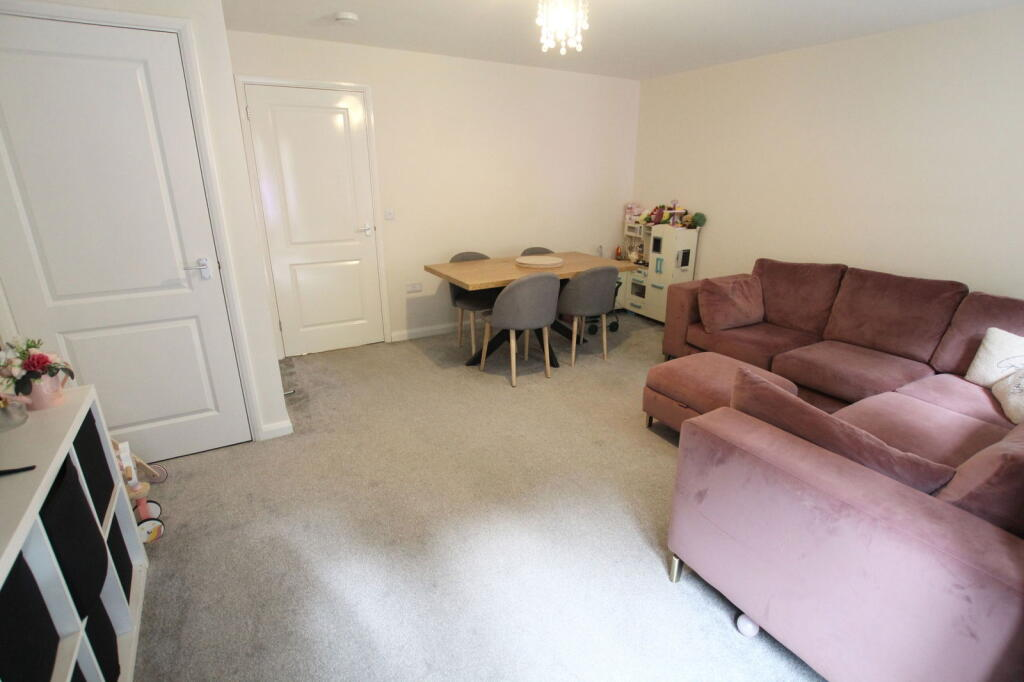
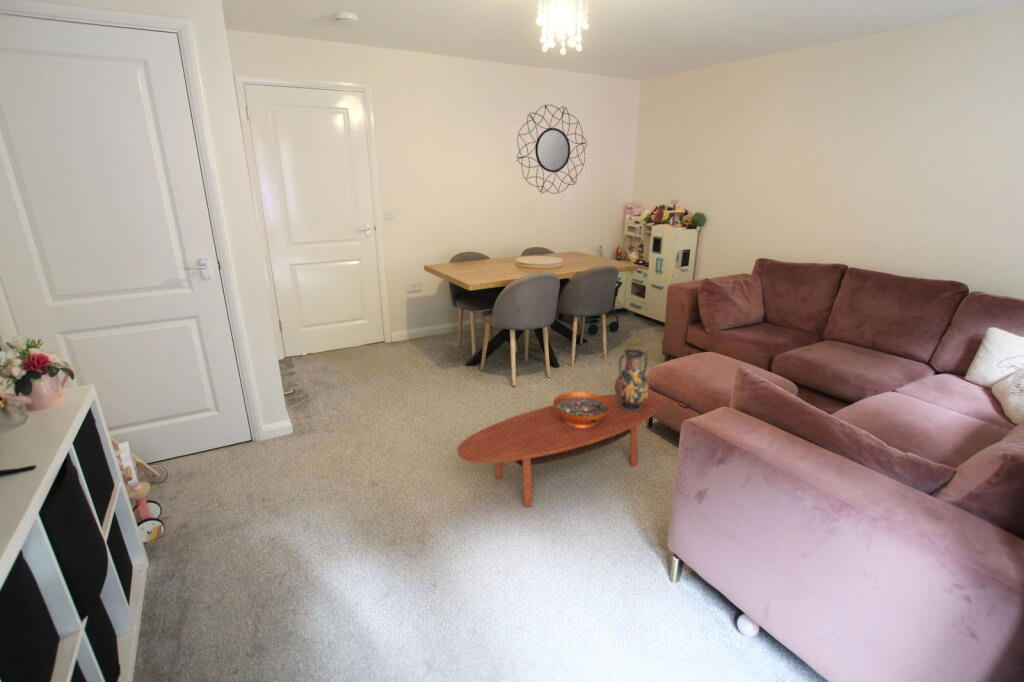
+ coffee table [456,393,662,508]
+ decorative bowl [552,391,610,428]
+ vase [613,348,650,410]
+ home mirror [516,104,588,195]
